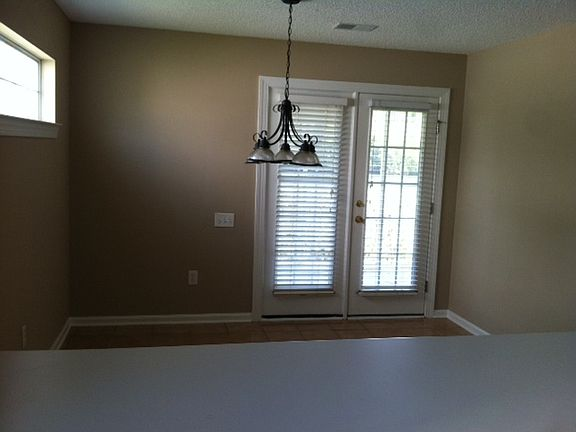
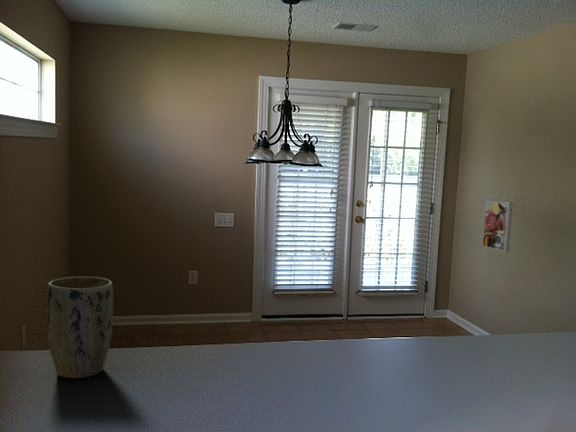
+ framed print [482,199,514,253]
+ plant pot [46,276,114,379]
